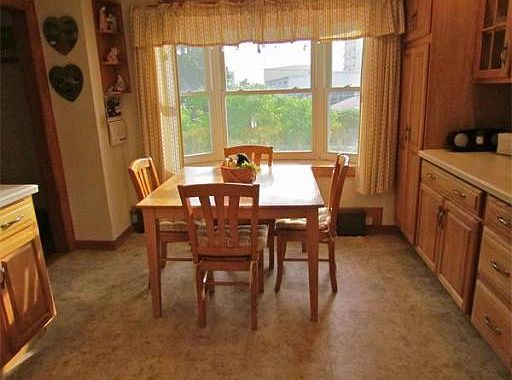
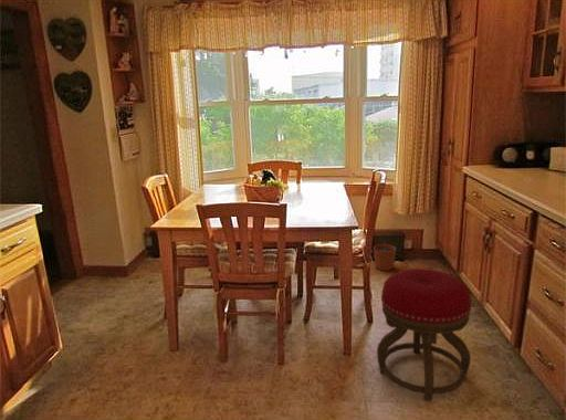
+ plant pot [373,243,397,272]
+ stool [376,267,472,402]
